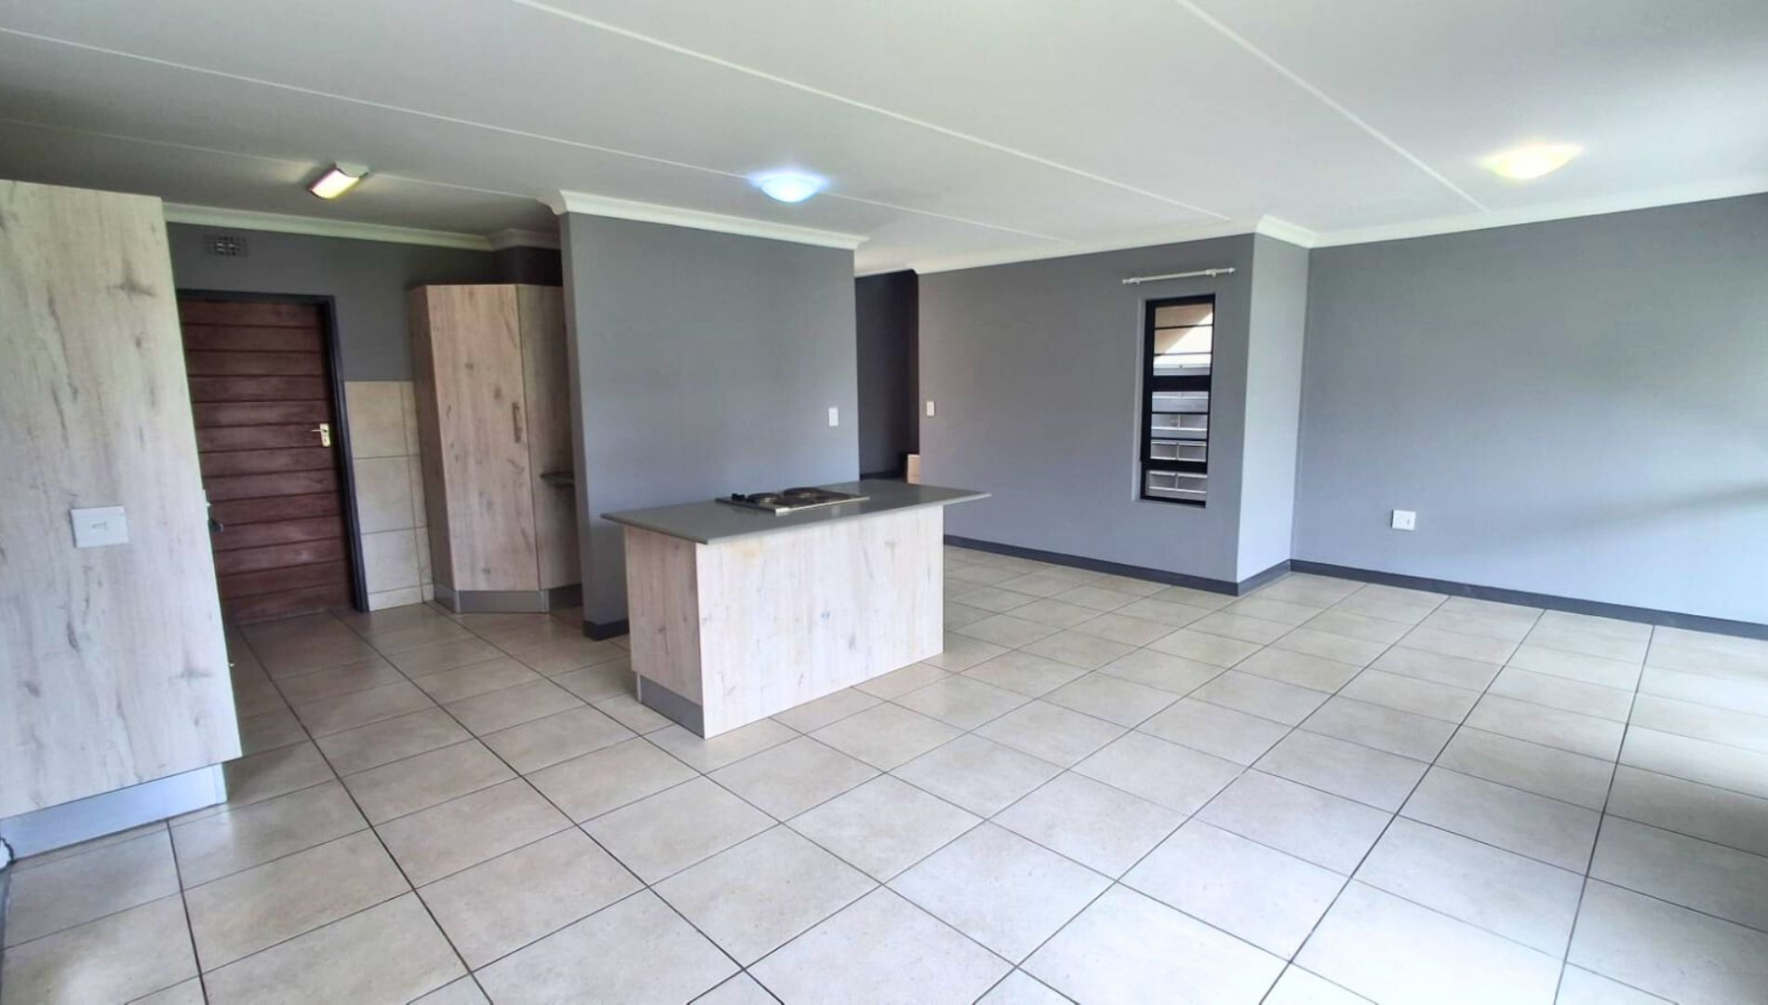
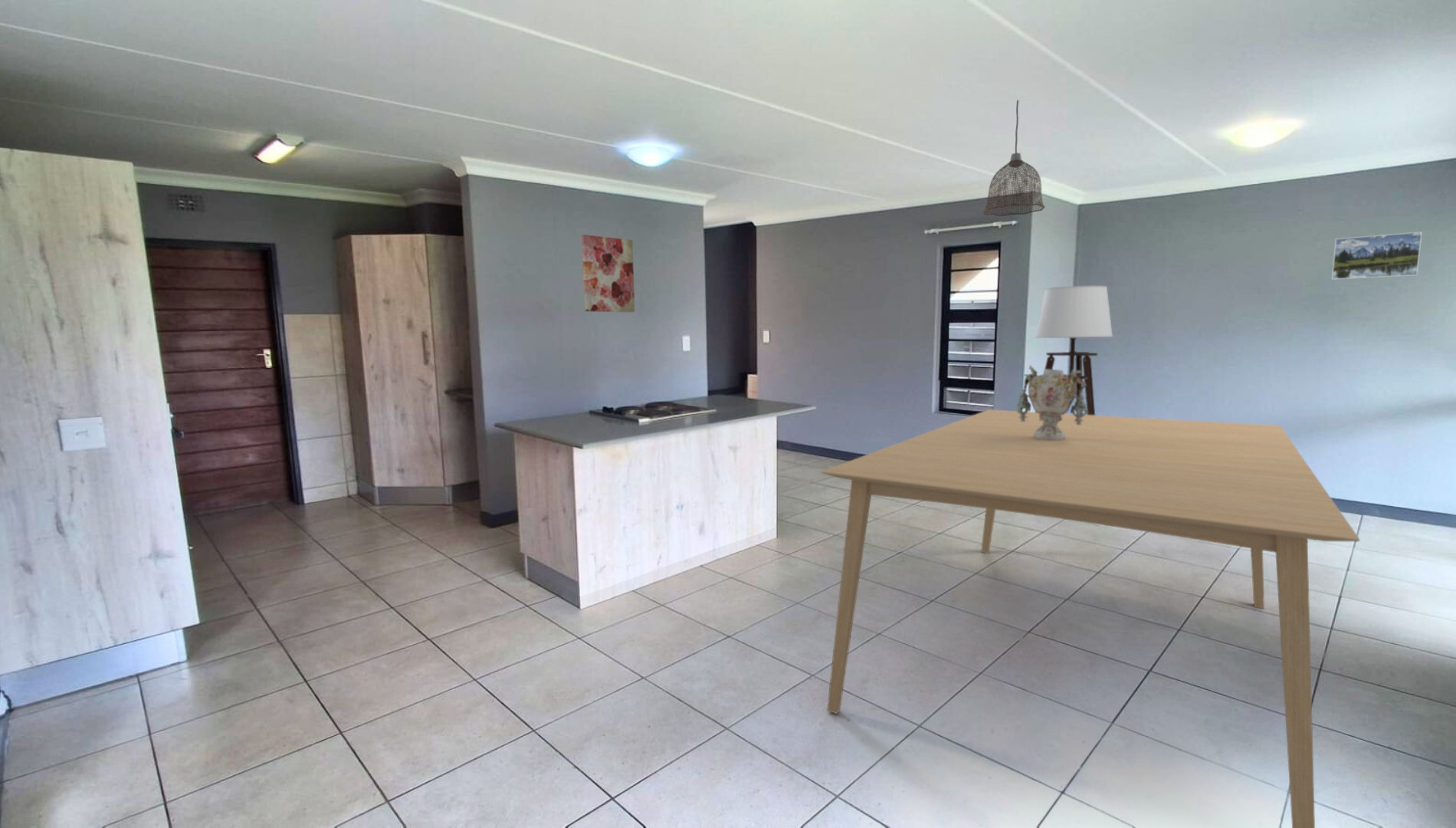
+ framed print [1331,231,1423,281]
+ vase [1015,364,1088,440]
+ floor lamp [1035,285,1113,416]
+ pendant lamp [982,99,1046,217]
+ wall art [581,234,635,313]
+ dining table [821,409,1360,828]
